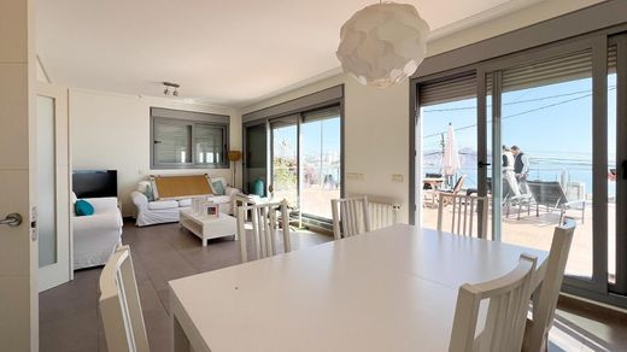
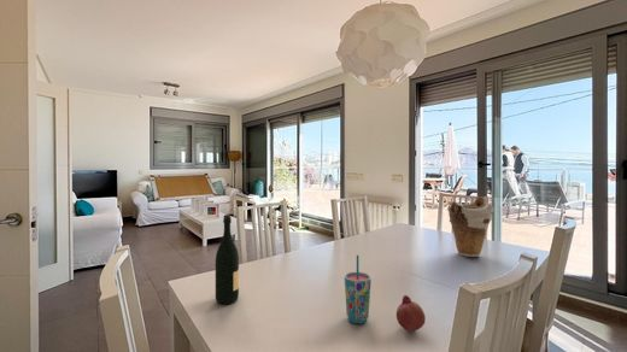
+ wine bottle [215,213,240,305]
+ fruit [395,294,427,333]
+ vase [446,195,496,258]
+ cup [344,254,373,324]
